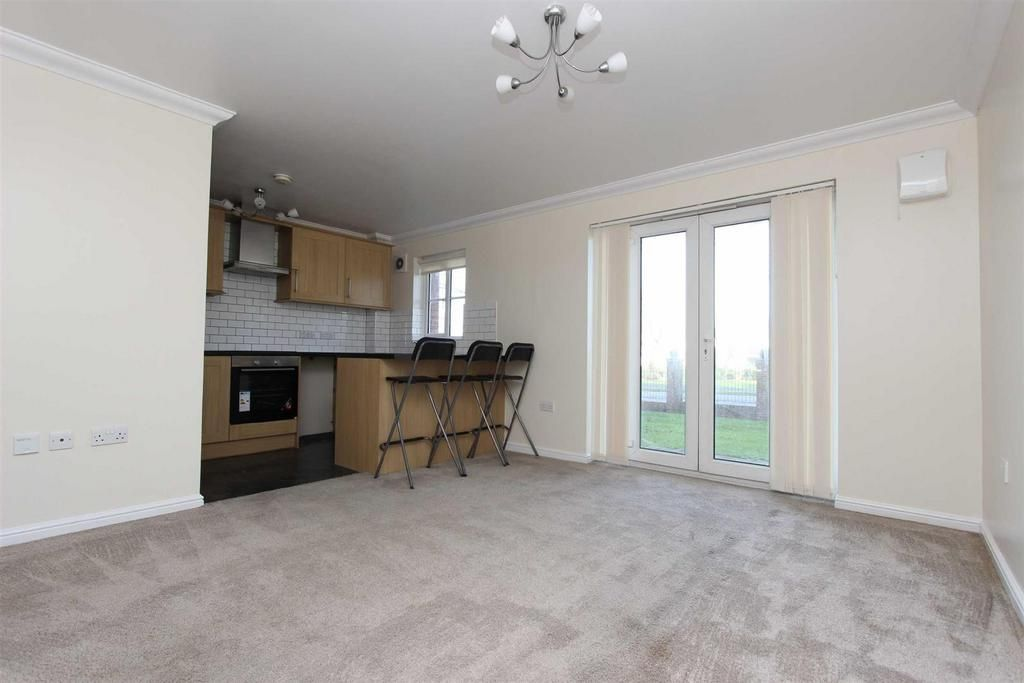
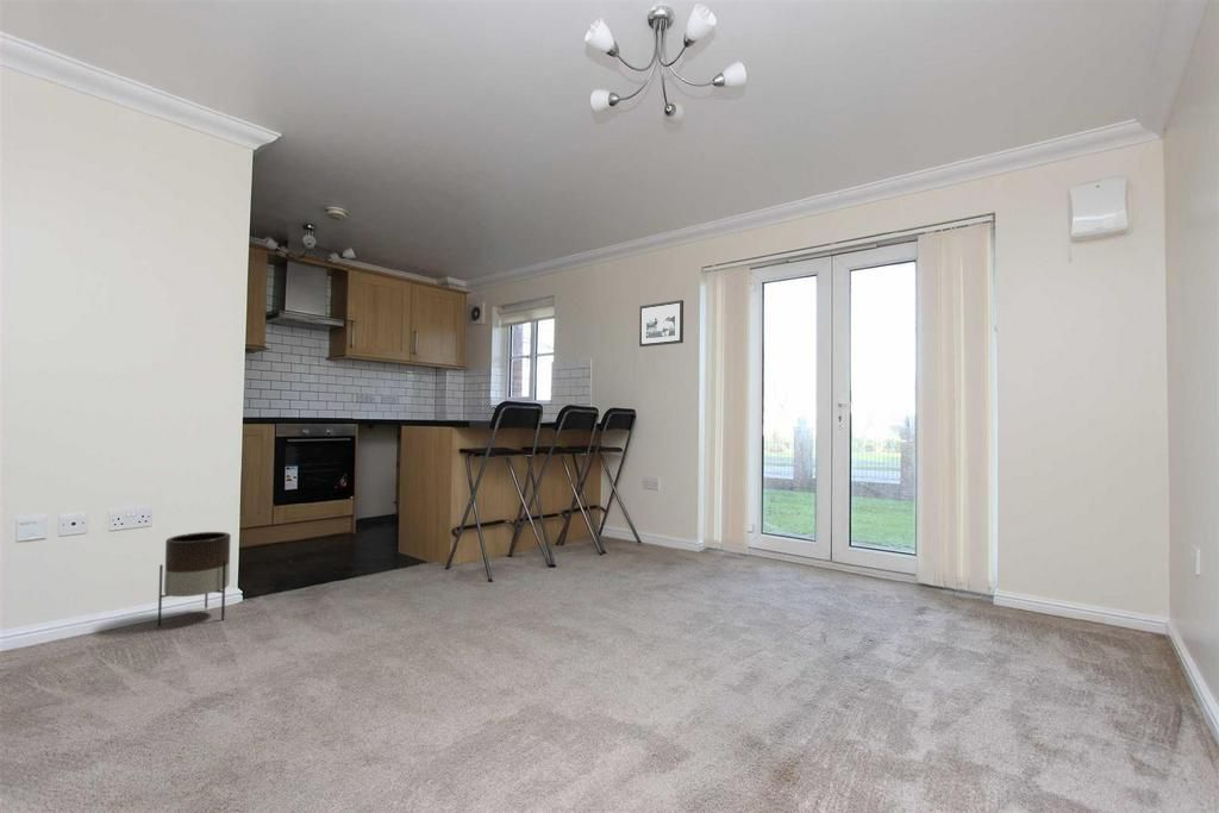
+ picture frame [638,299,684,348]
+ planter [157,531,232,627]
